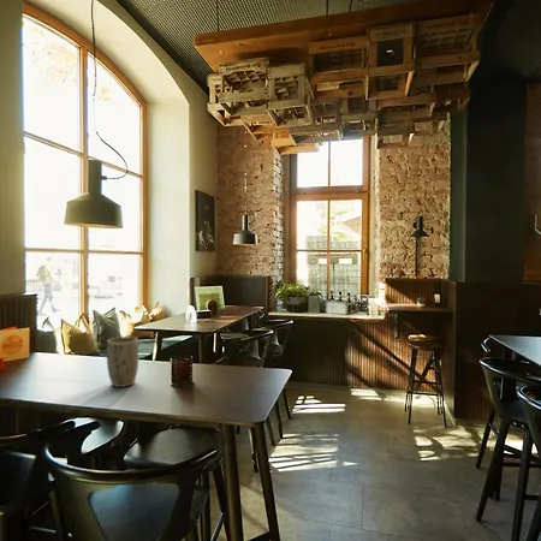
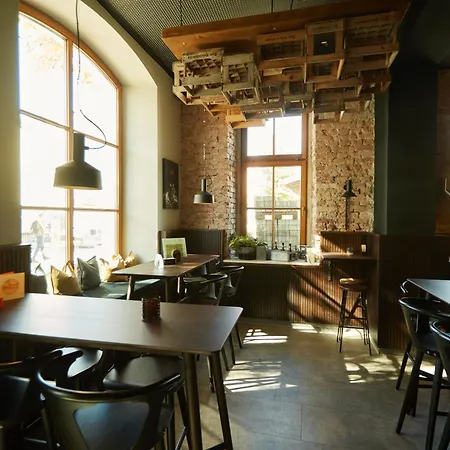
- plant pot [106,335,139,388]
